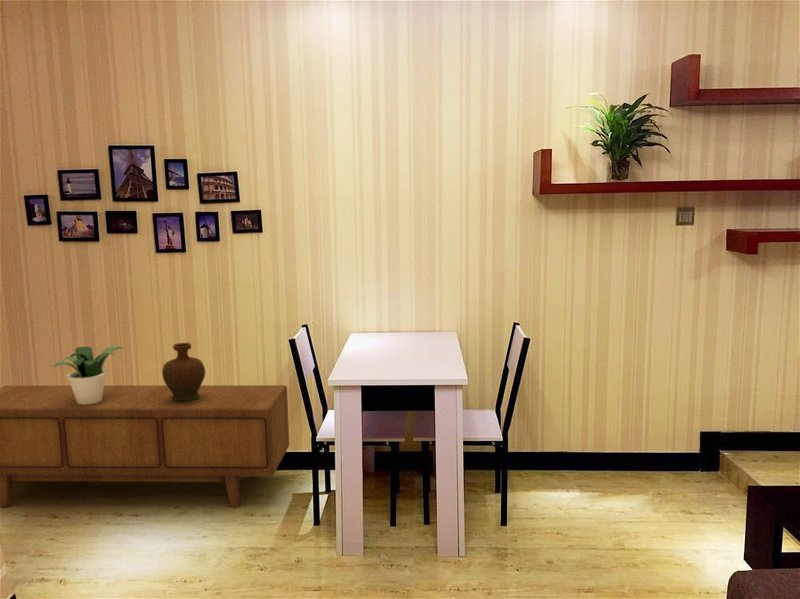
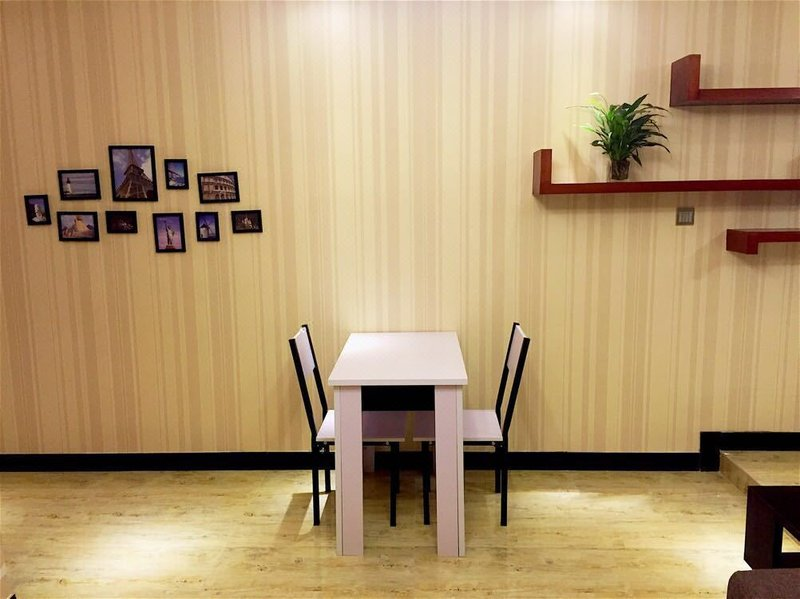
- decorative vase [161,342,206,403]
- sideboard [0,384,290,509]
- potted plant [51,345,125,404]
